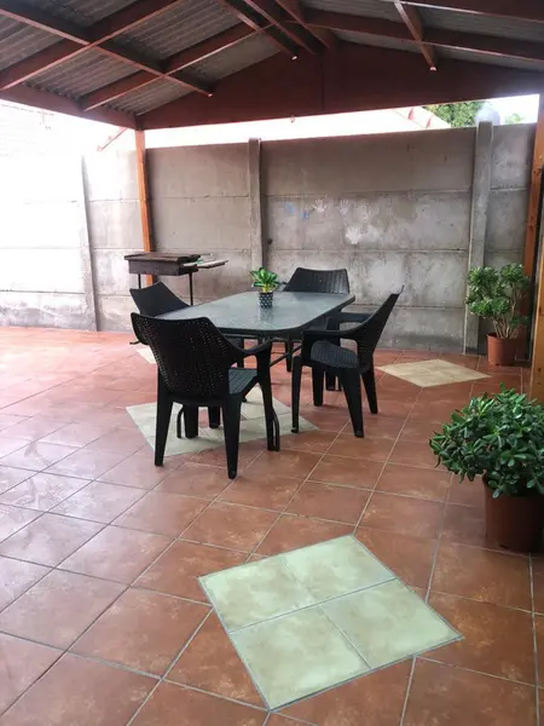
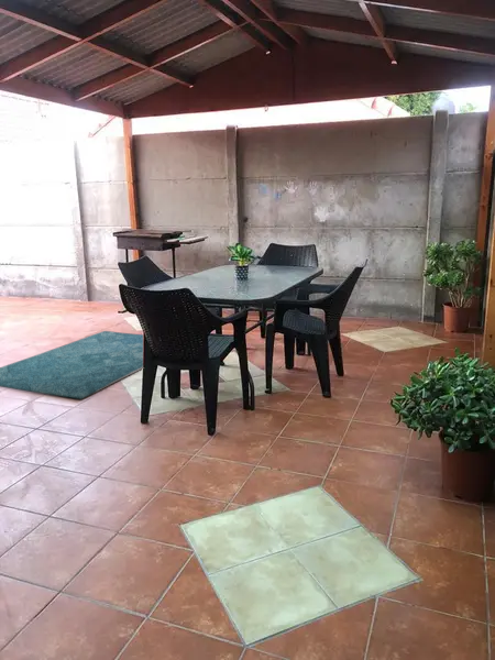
+ rug [0,330,144,400]
